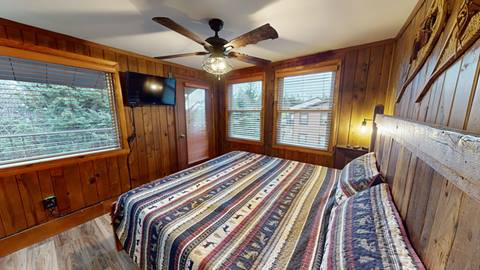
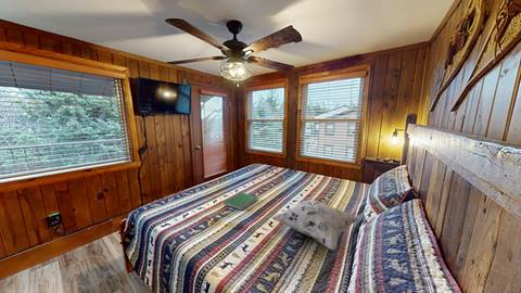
+ hardcover book [223,192,258,212]
+ decorative pillow [270,199,361,251]
